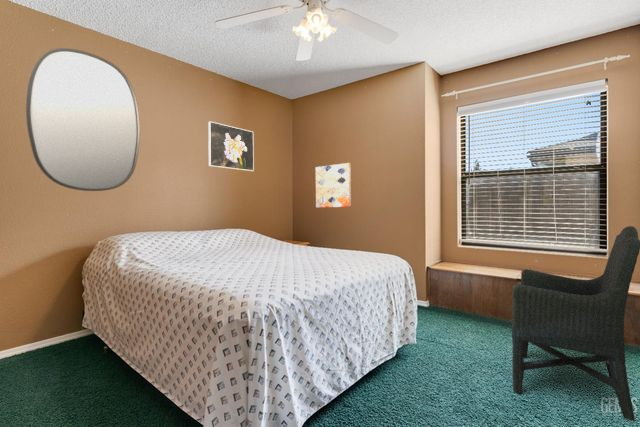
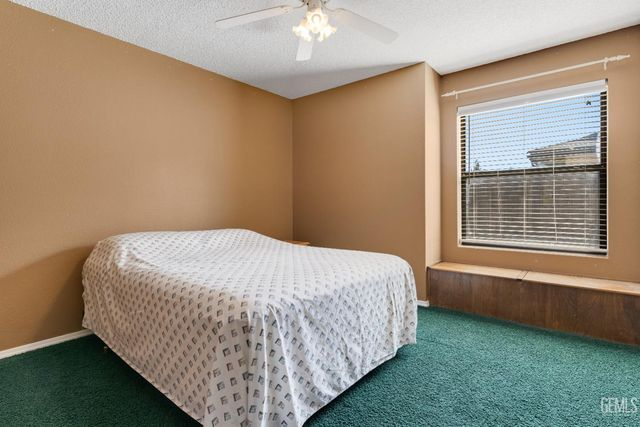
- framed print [207,120,255,172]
- chair [511,225,640,422]
- wall art [315,162,352,209]
- home mirror [25,47,141,192]
